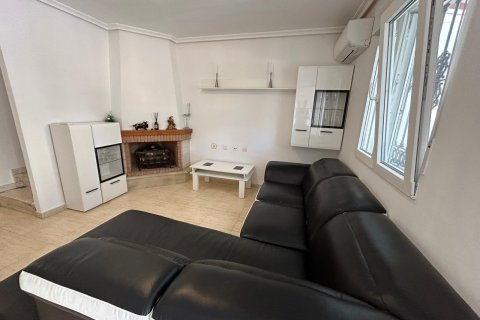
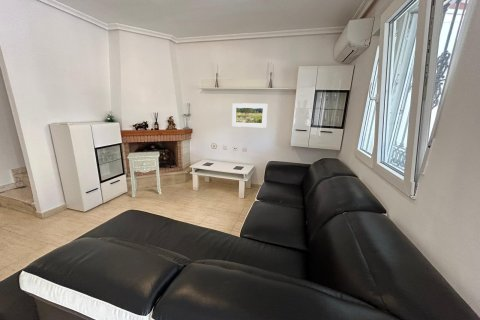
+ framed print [231,102,268,129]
+ nightstand [126,151,162,198]
